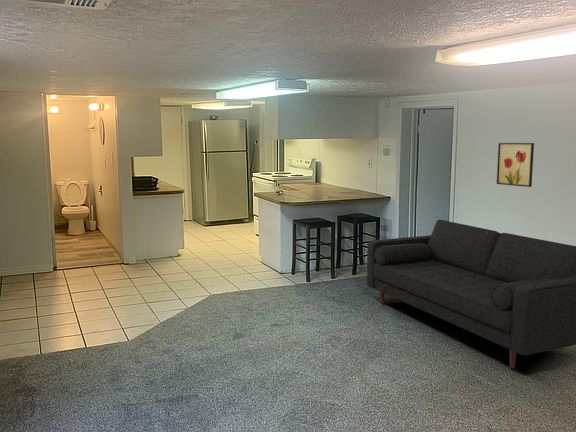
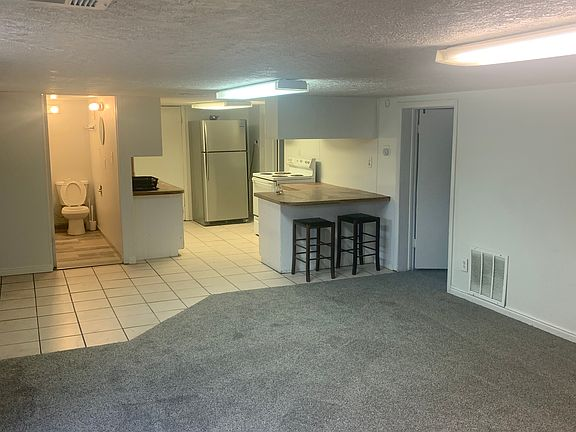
- wall art [496,142,535,188]
- sofa [366,219,576,369]
